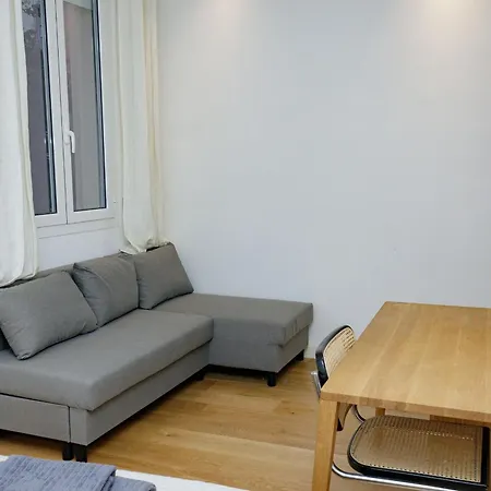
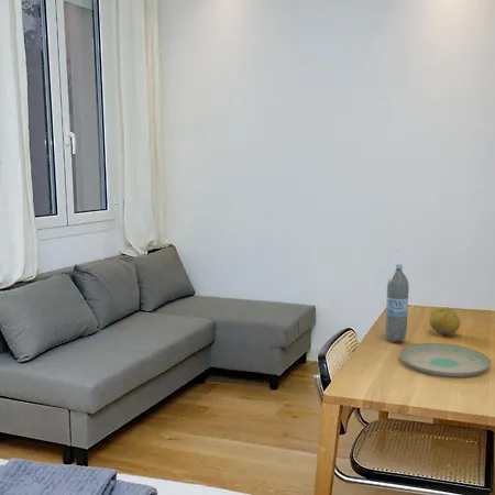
+ water bottle [385,263,410,343]
+ fruit [428,306,461,336]
+ plate [398,342,492,378]
